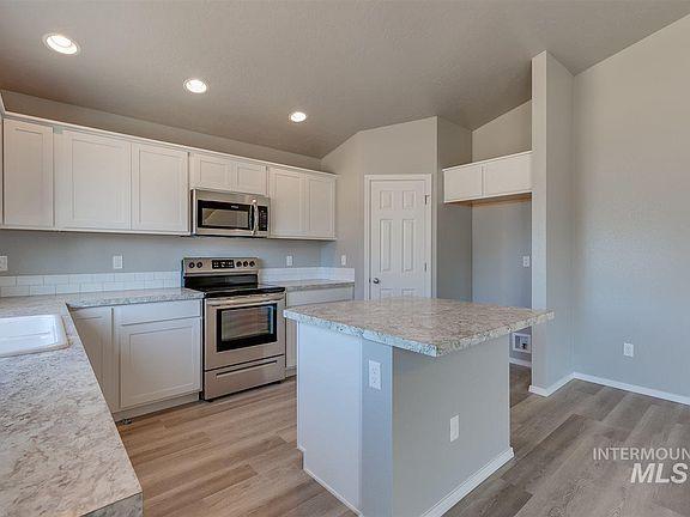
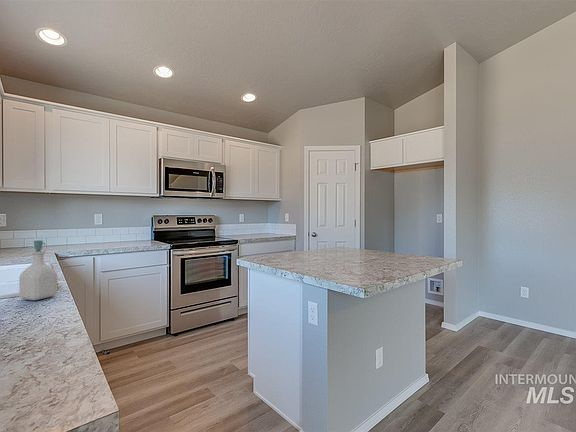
+ soap bottle [18,239,58,301]
